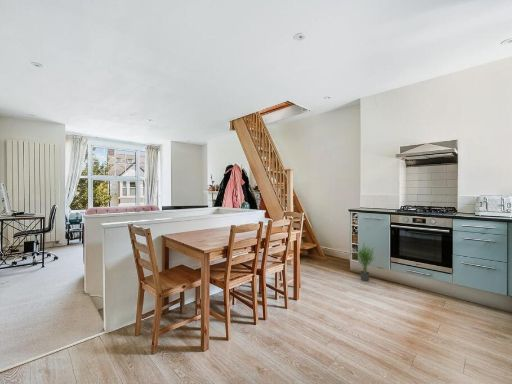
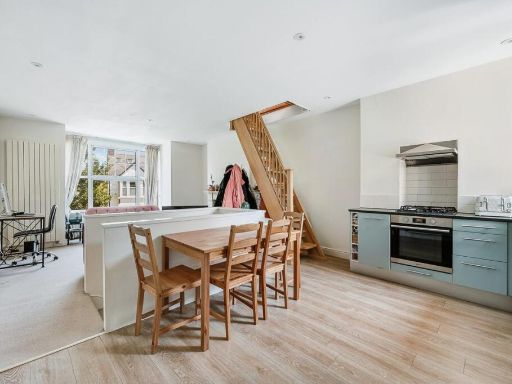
- potted plant [352,243,377,282]
